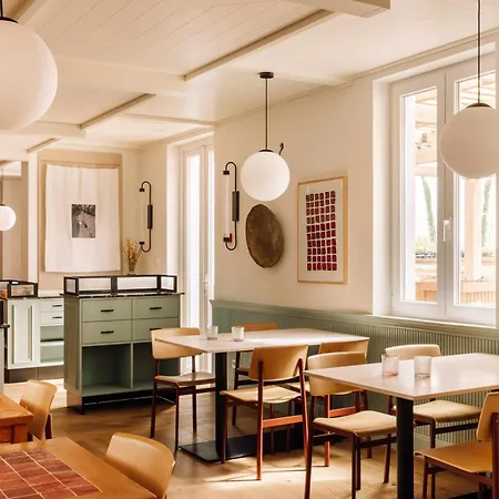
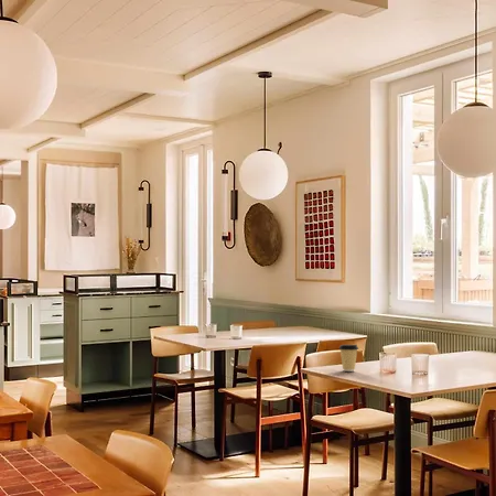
+ coffee cup [338,344,359,373]
